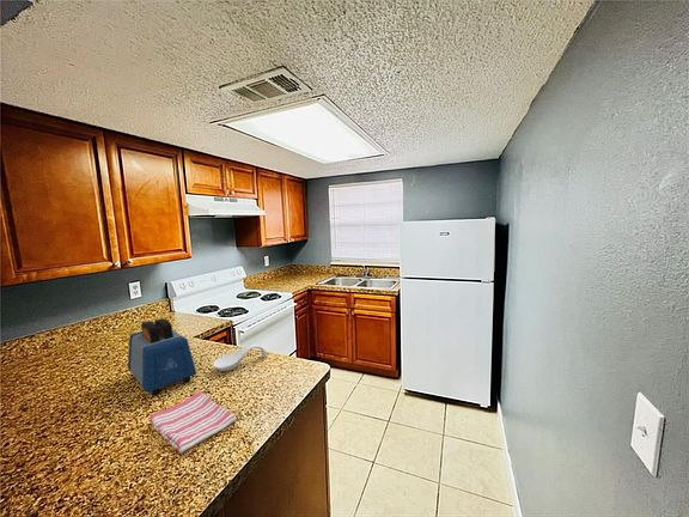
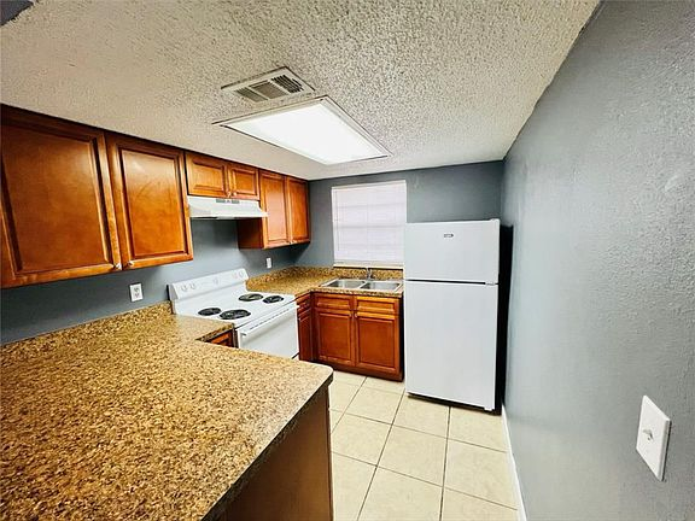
- toaster [127,317,197,397]
- dish towel [148,390,237,454]
- spoon rest [212,343,268,372]
